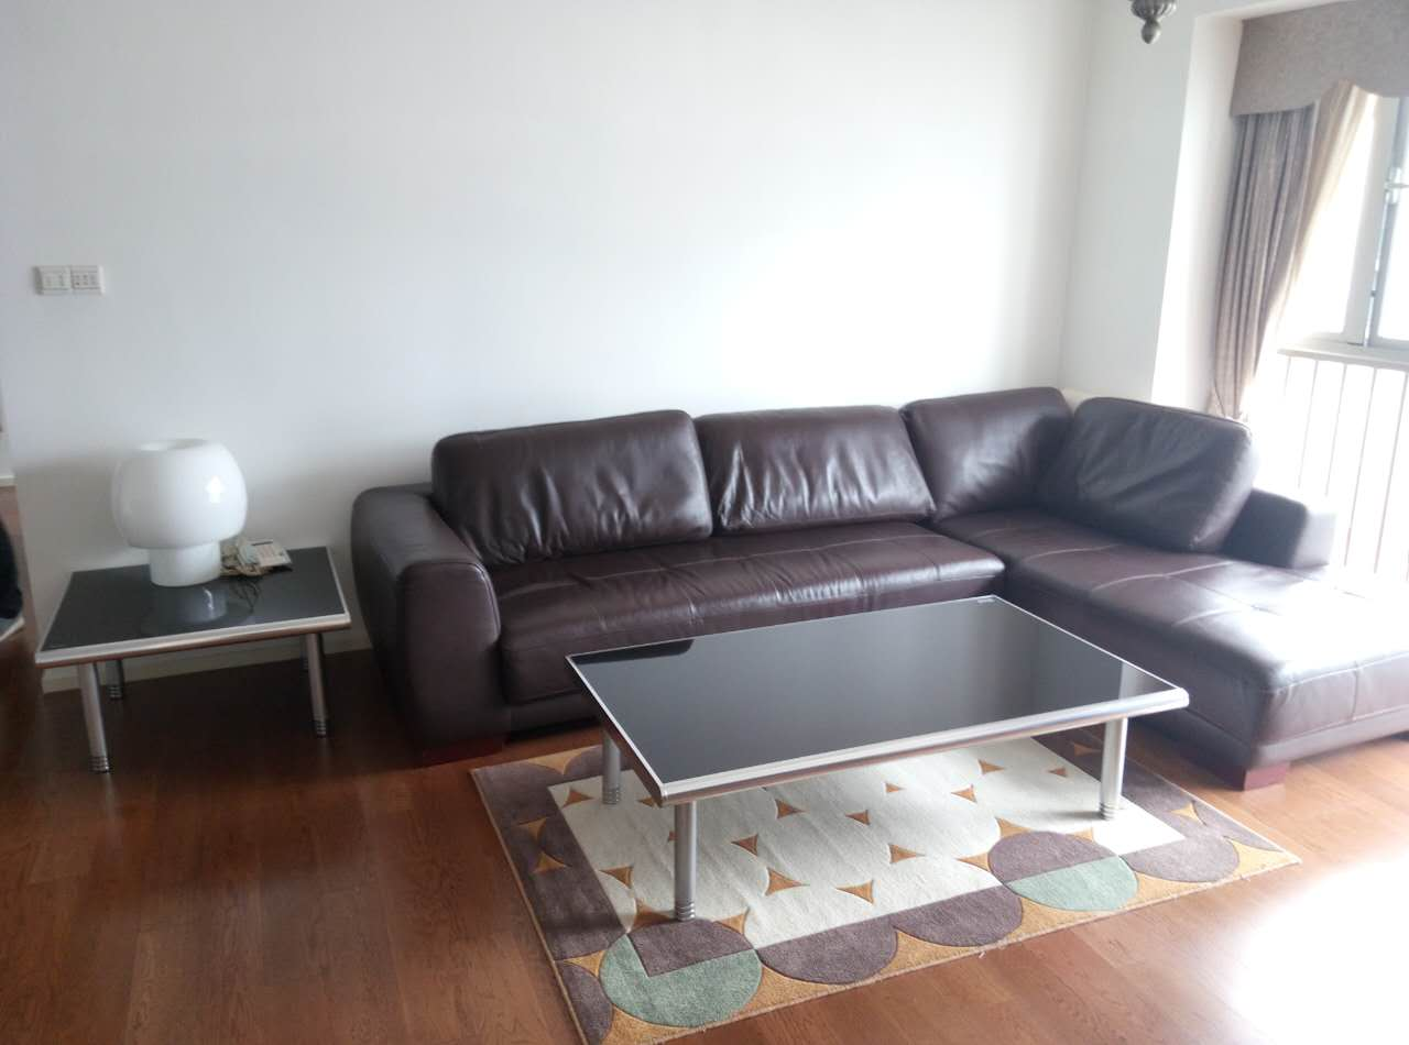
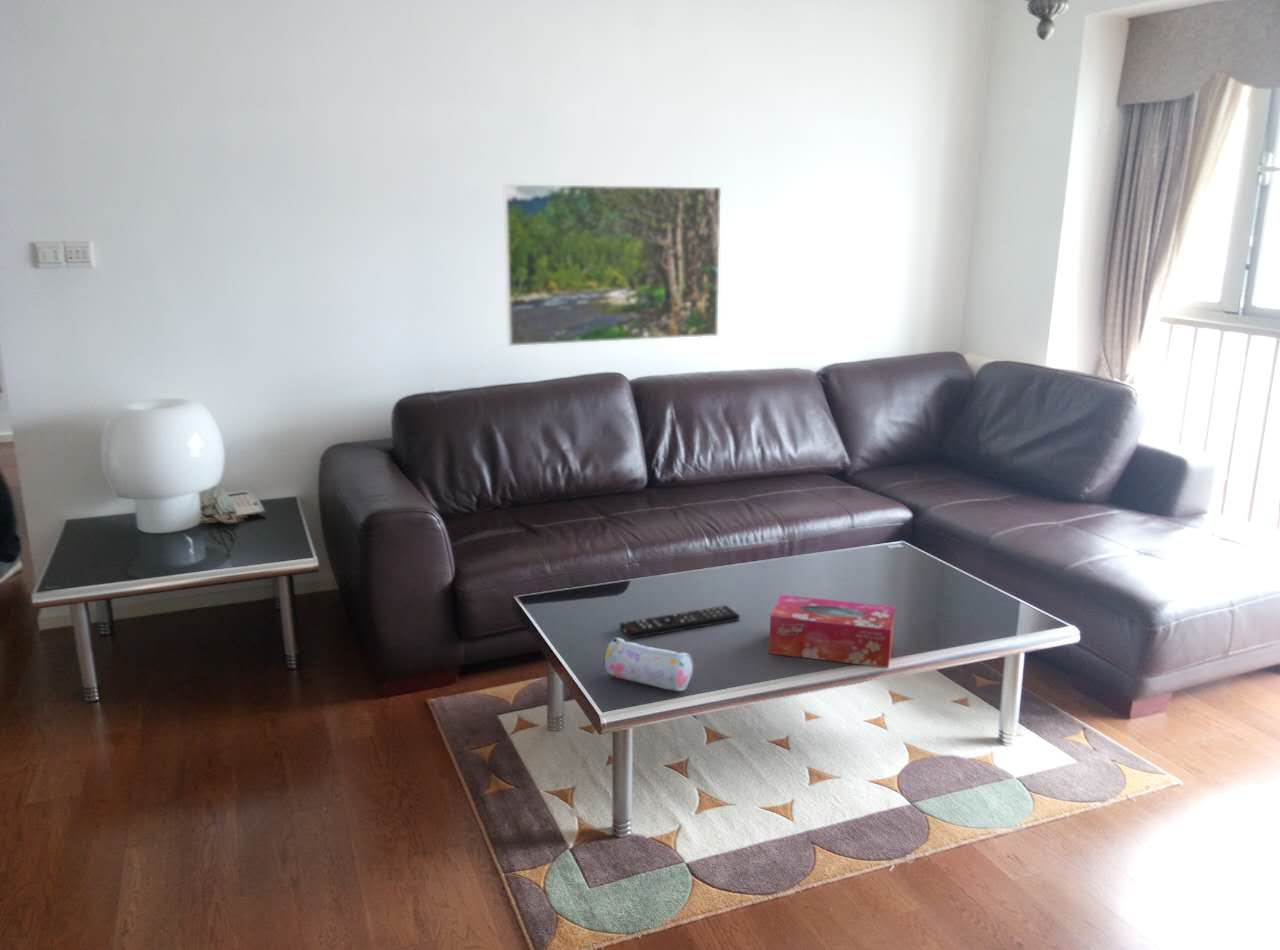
+ tissue box [768,594,896,669]
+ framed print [502,183,722,347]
+ pencil case [602,637,694,692]
+ remote control [619,604,740,640]
